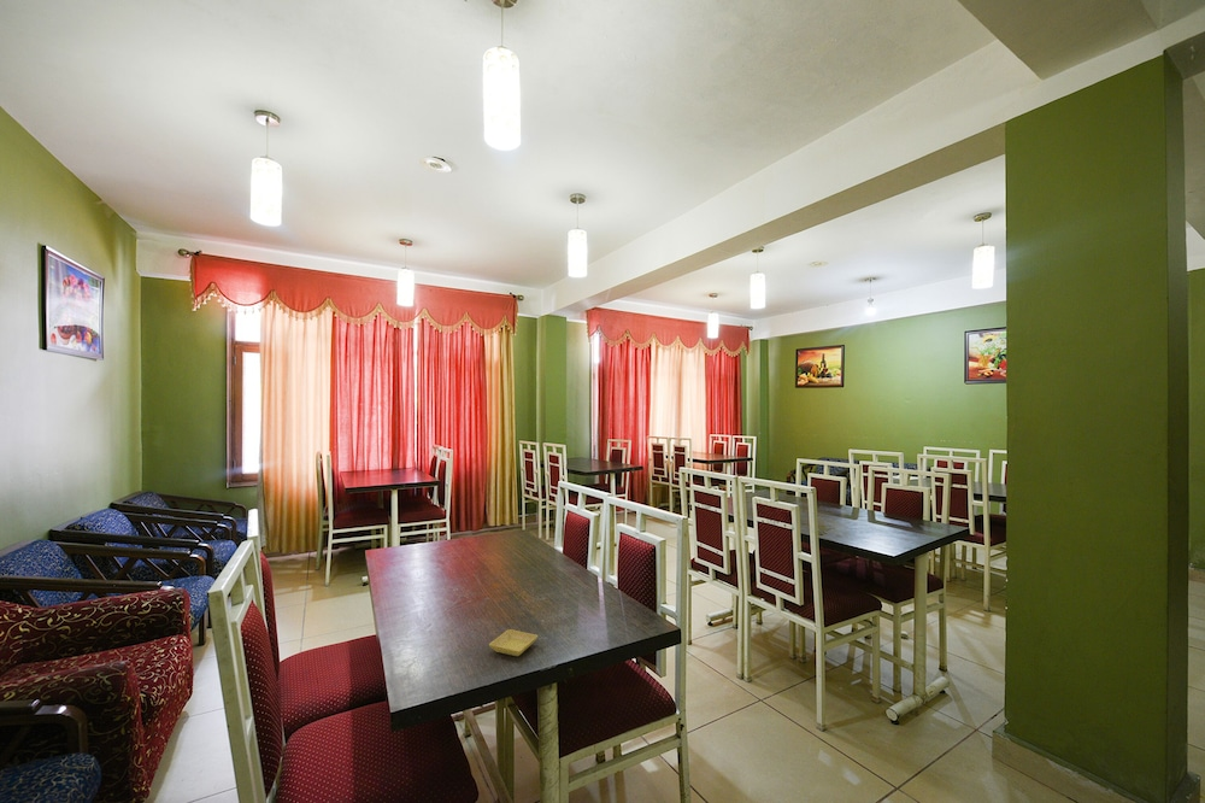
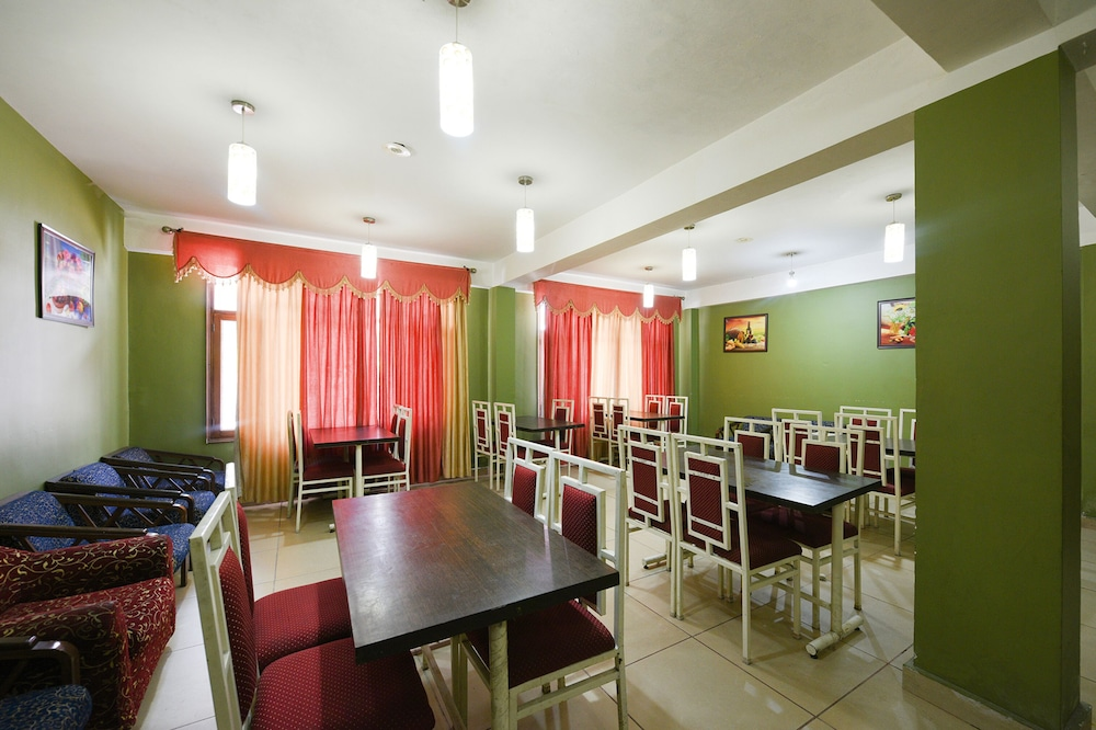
- saucer [488,628,539,657]
